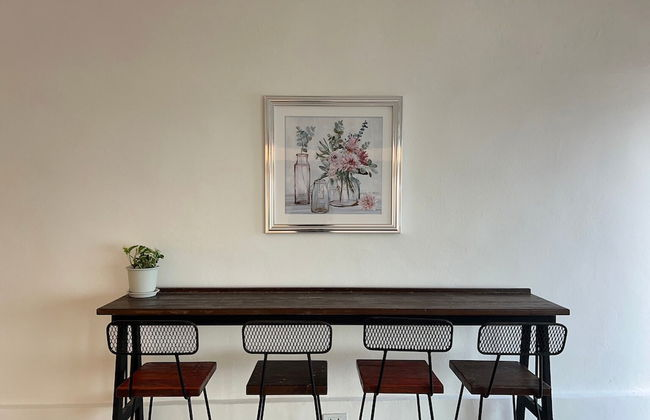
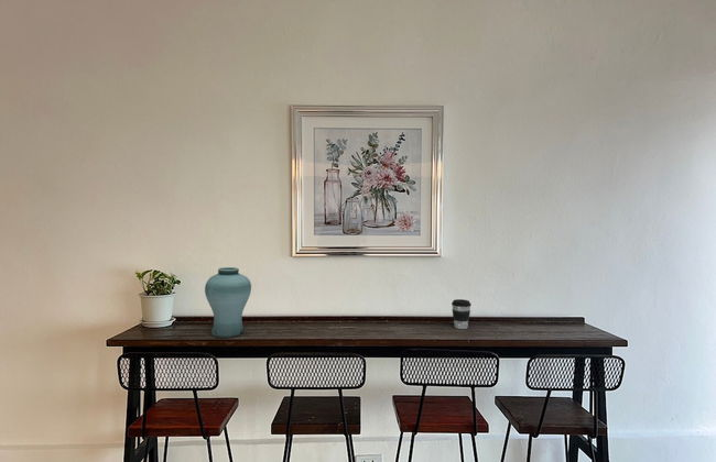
+ coffee cup [451,298,473,330]
+ vase [204,266,252,339]
